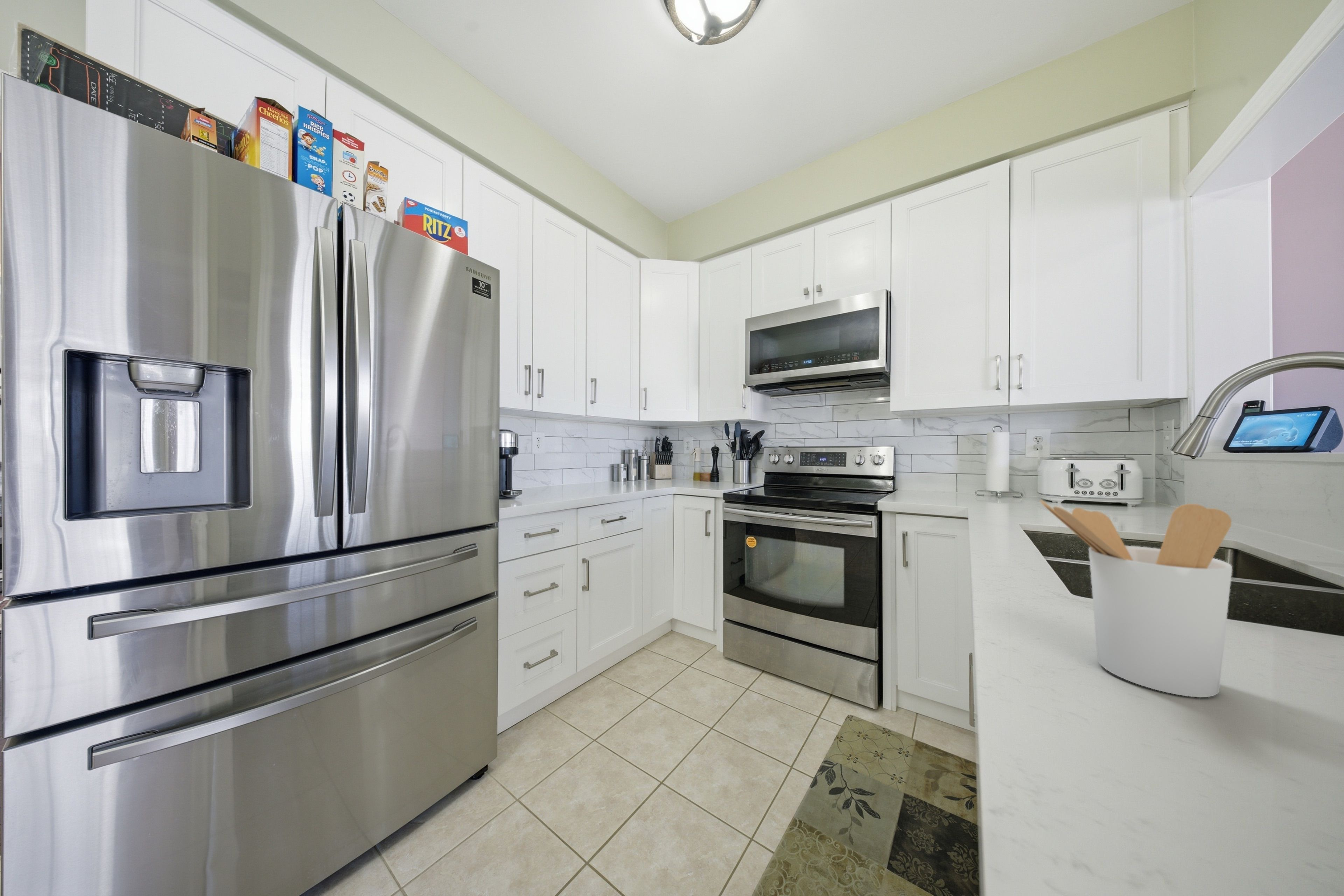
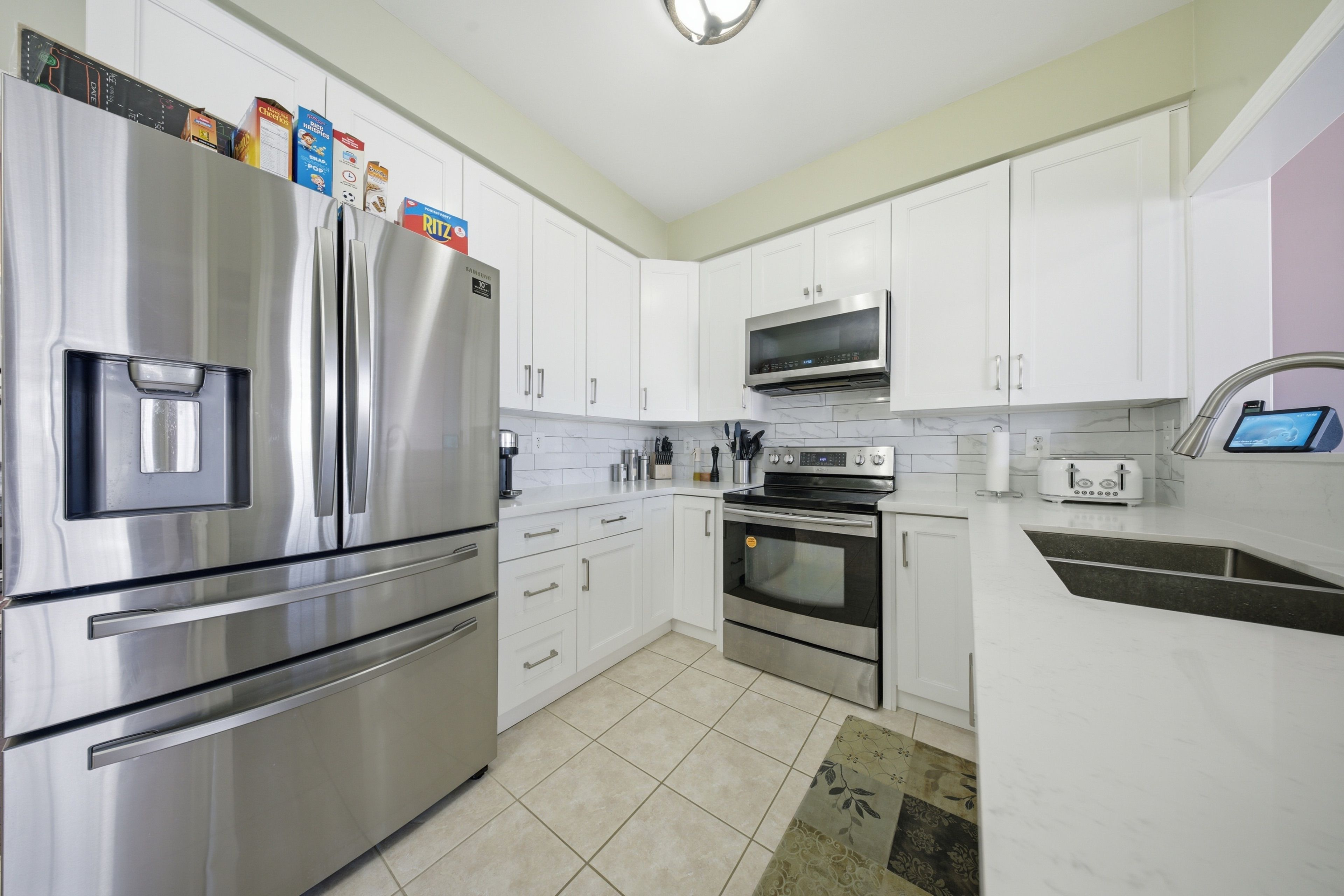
- utensil holder [1040,500,1233,698]
